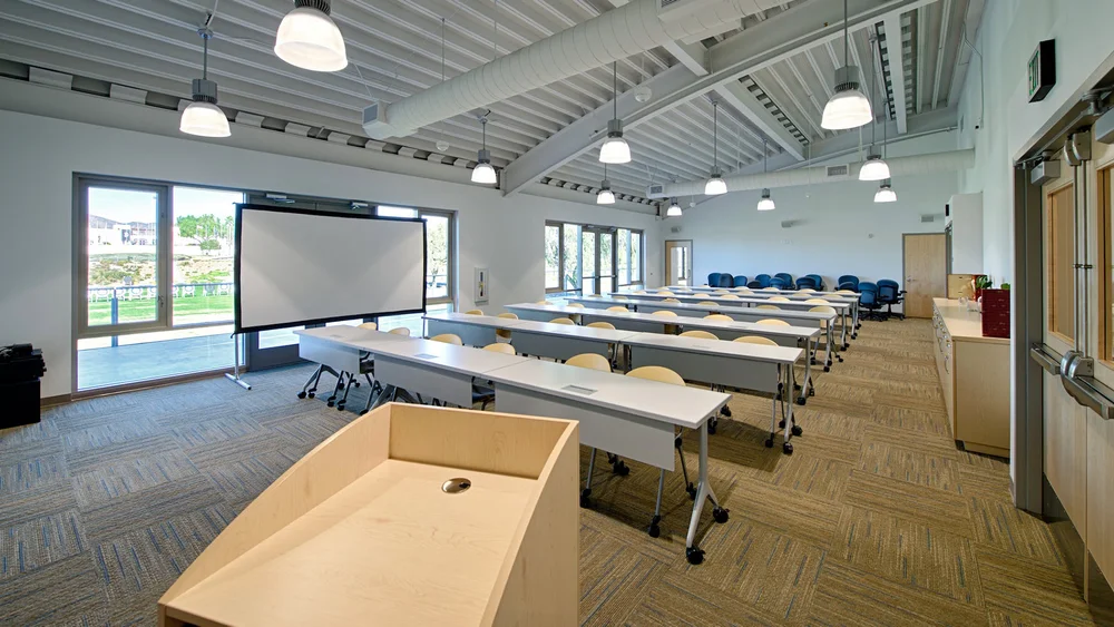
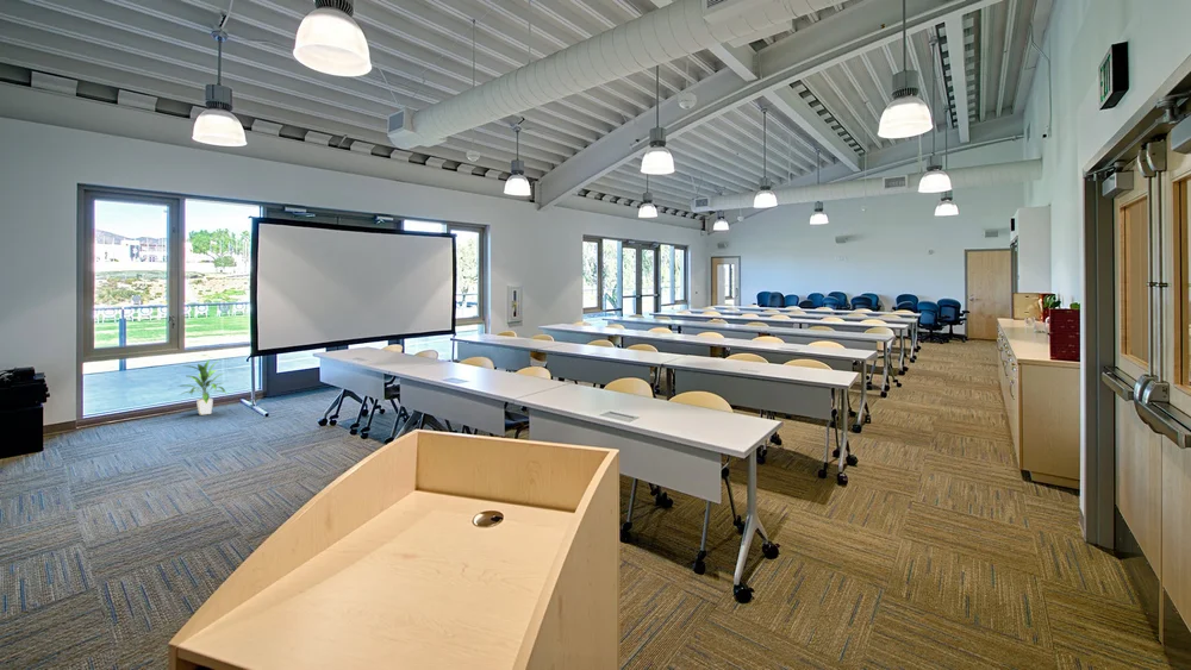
+ indoor plant [177,358,227,415]
